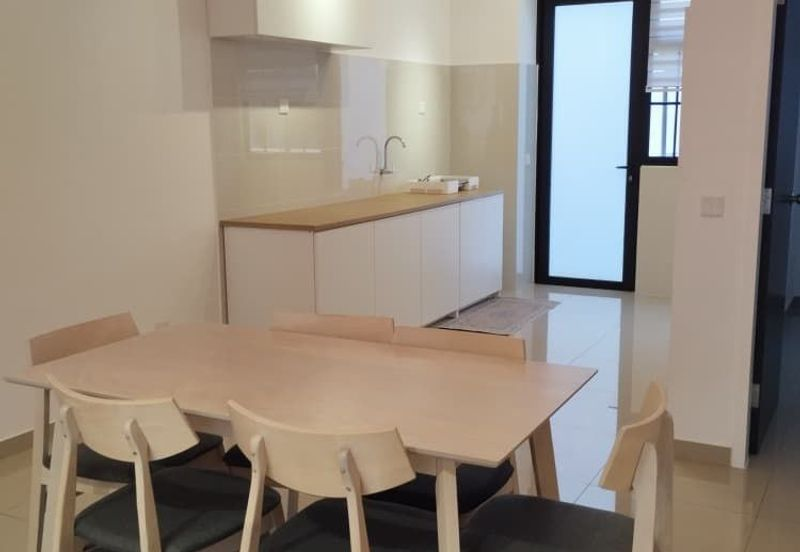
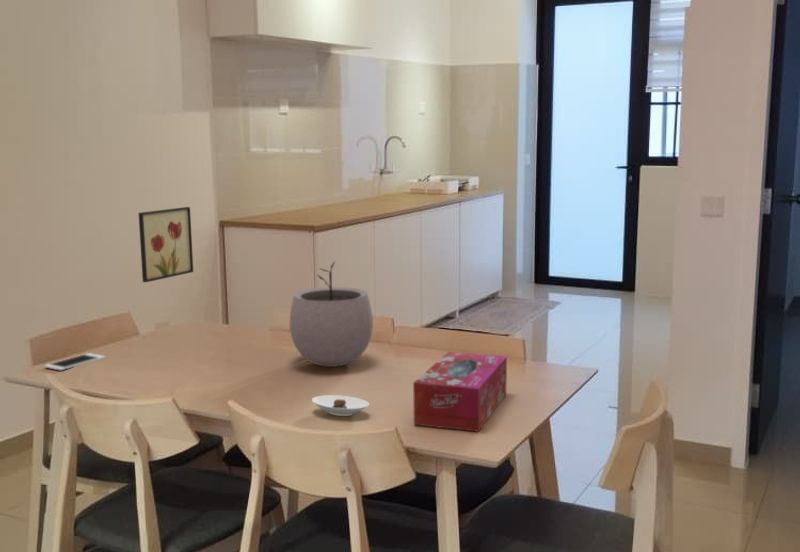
+ cell phone [43,352,106,372]
+ tissue box [412,350,508,433]
+ saucer [311,394,370,417]
+ plant pot [289,260,374,368]
+ wall art [138,206,194,283]
